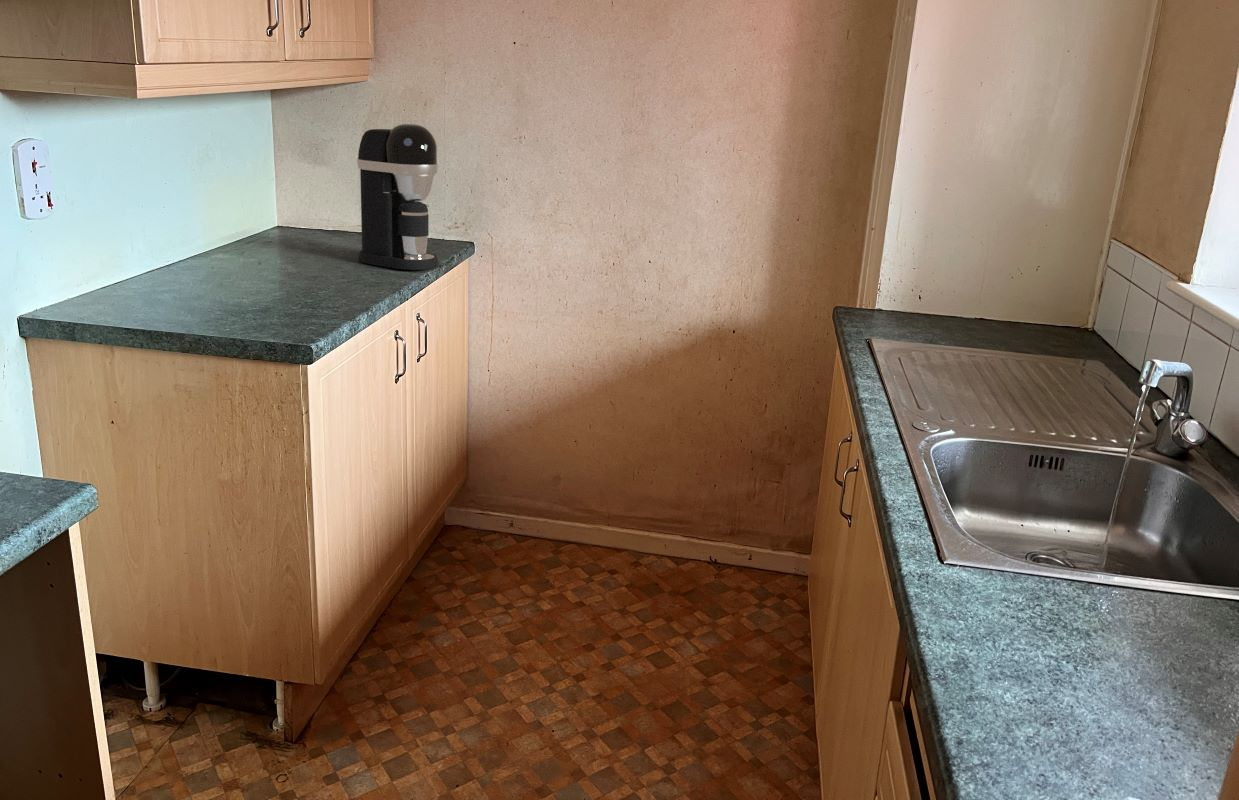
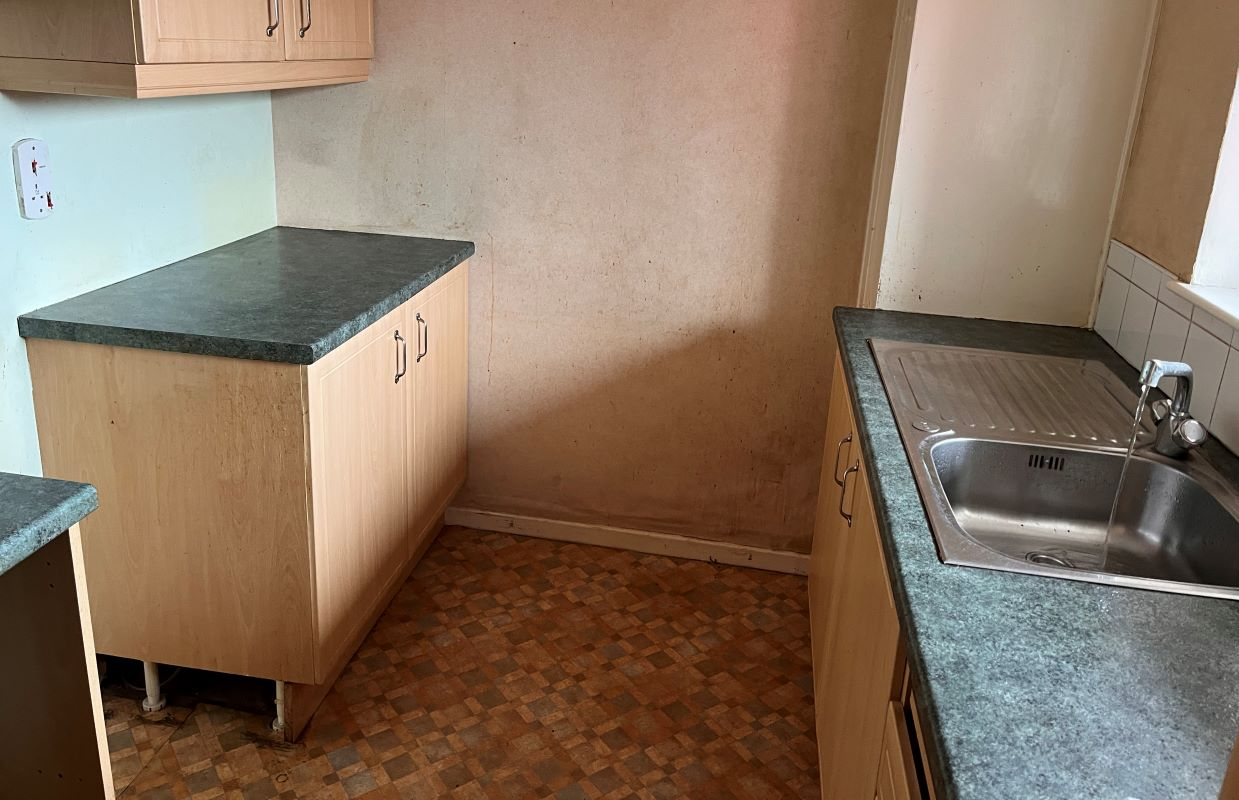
- coffee maker [356,123,440,271]
